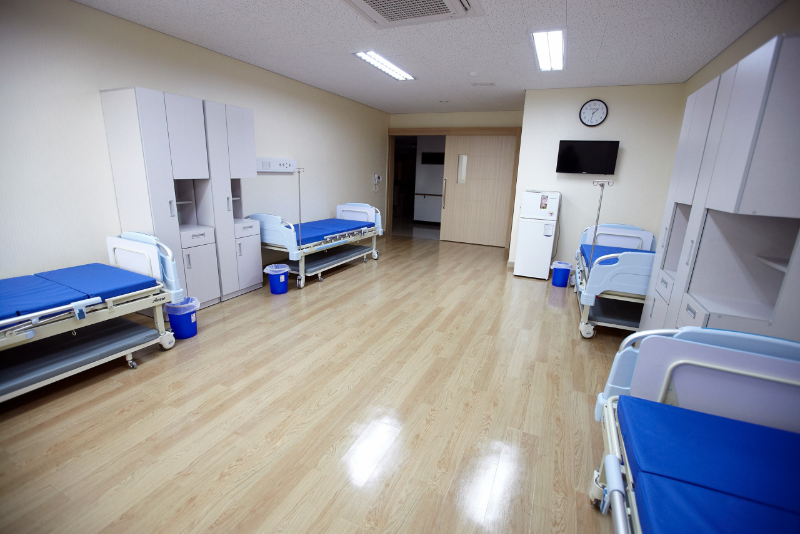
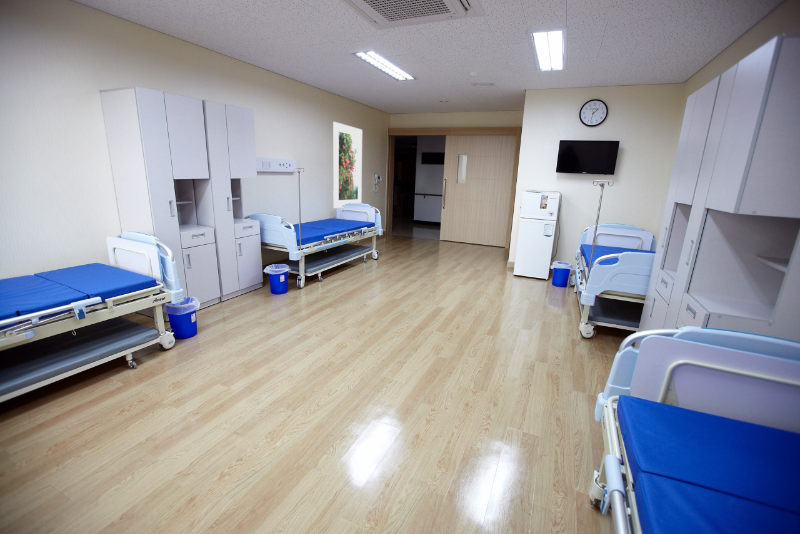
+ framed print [332,121,363,209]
